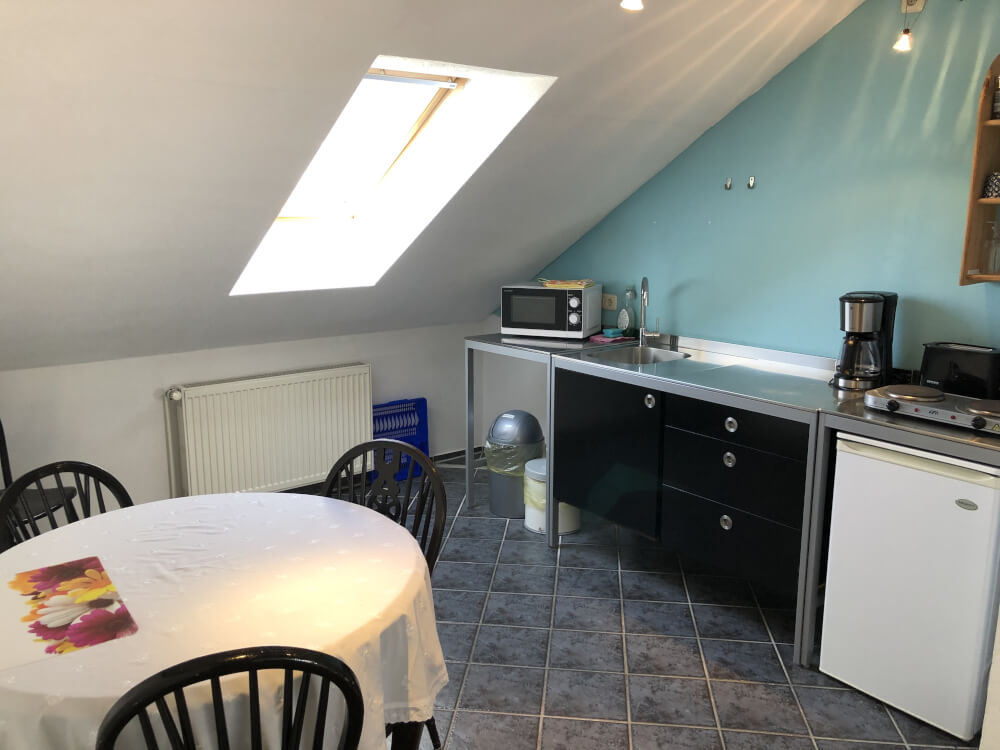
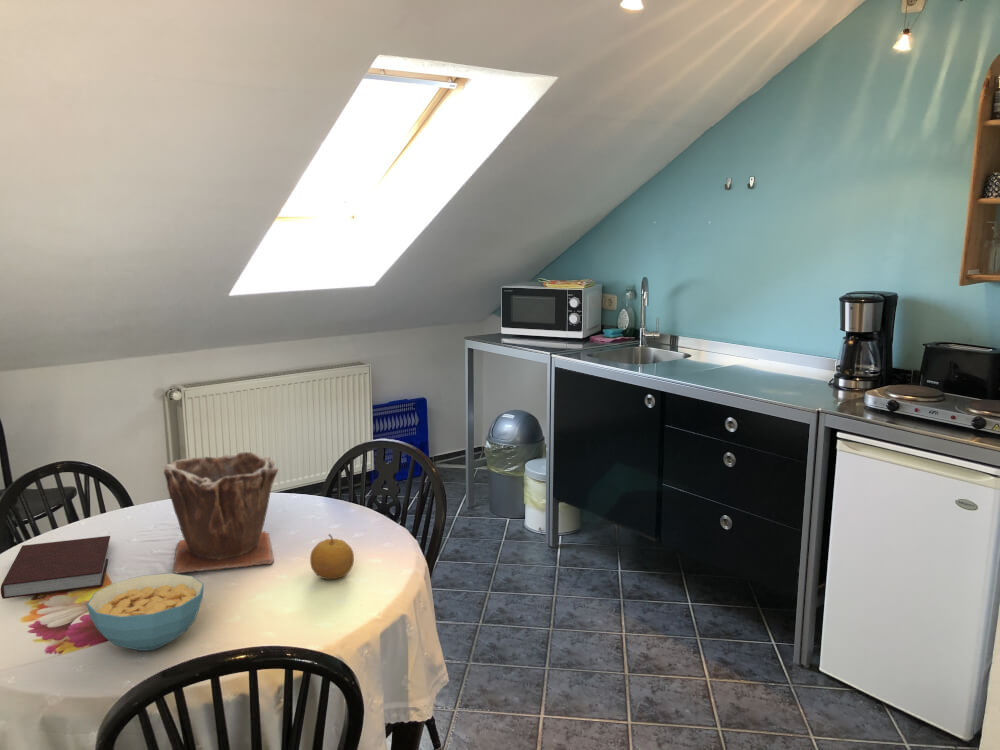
+ cereal bowl [86,572,205,652]
+ notebook [0,535,111,600]
+ plant pot [163,450,279,574]
+ fruit [309,533,355,580]
